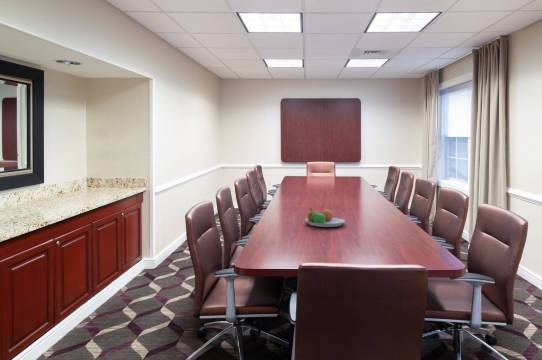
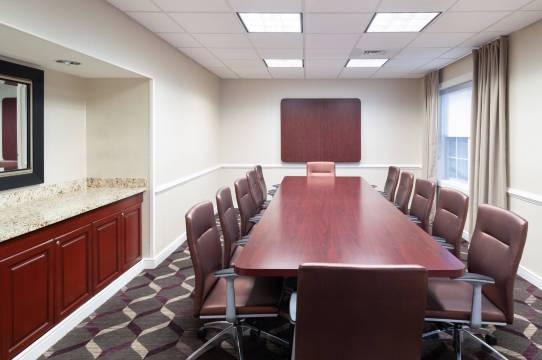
- fruit bowl [304,207,346,228]
